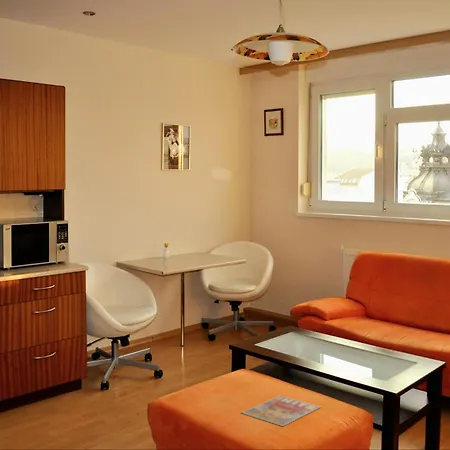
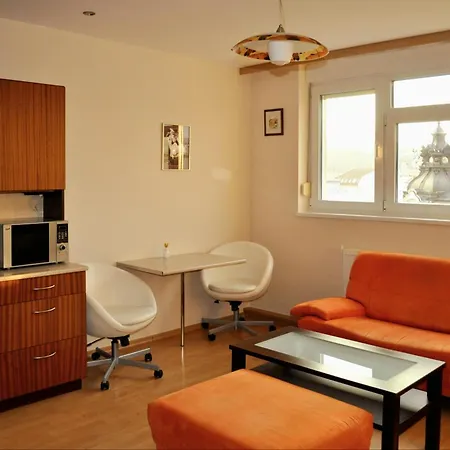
- magazine [239,394,321,427]
